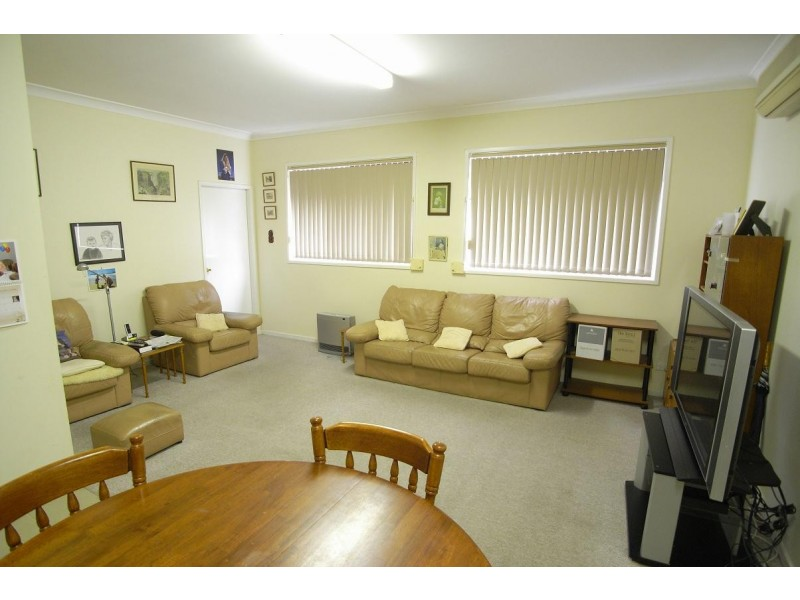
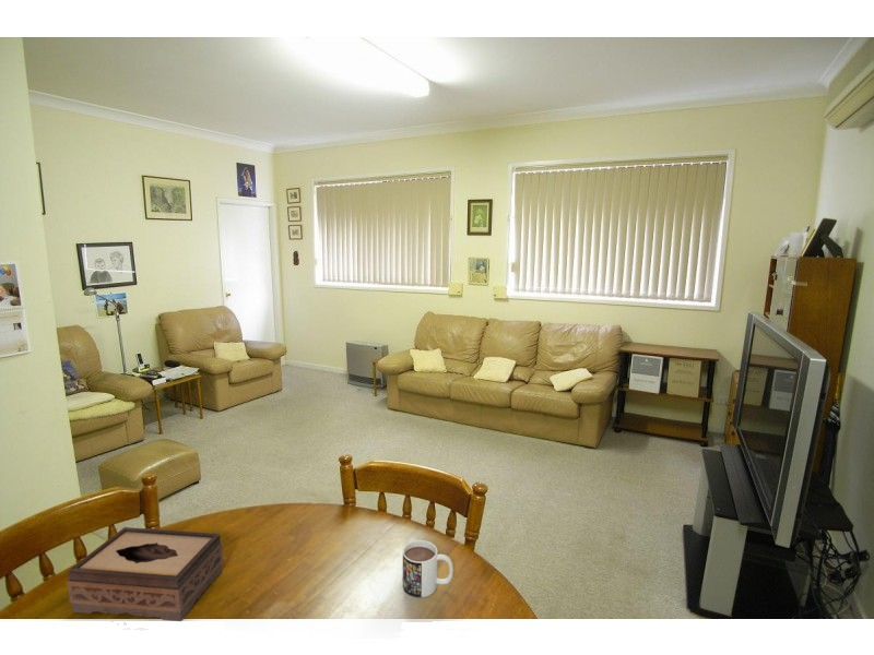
+ mug [402,539,454,598]
+ tissue box [67,526,224,622]
